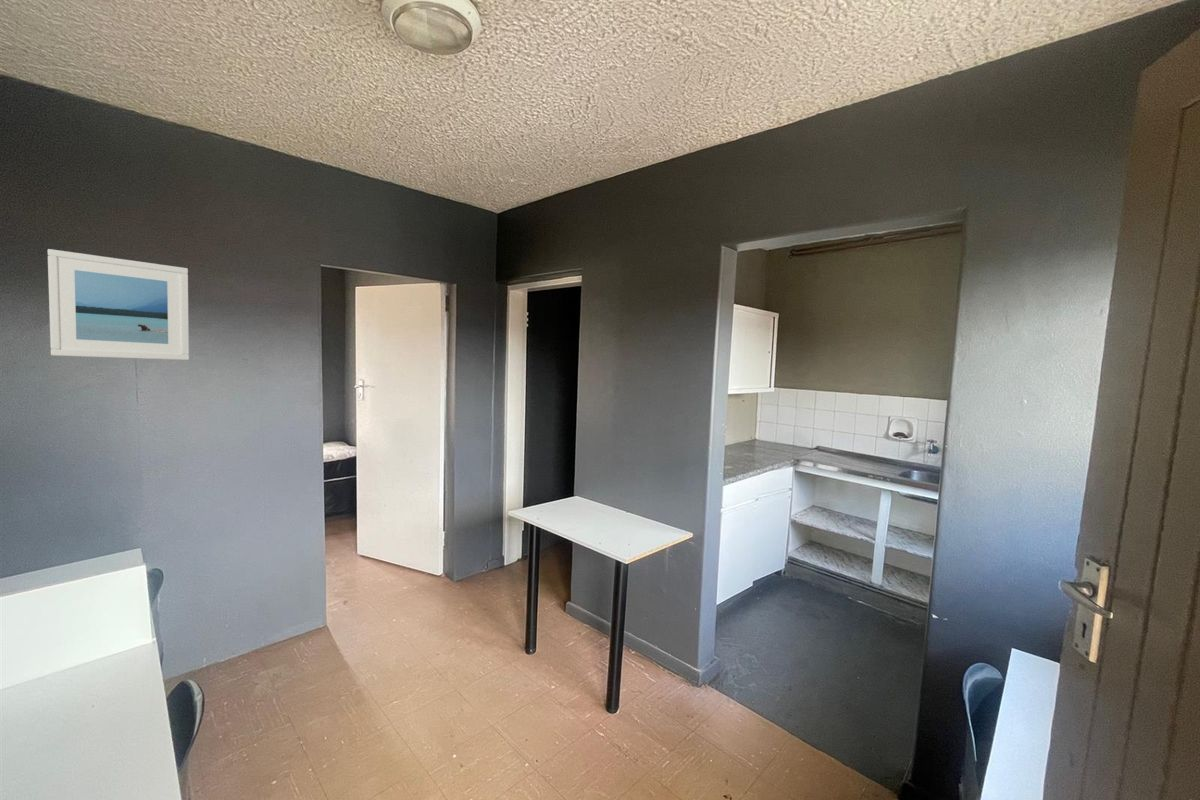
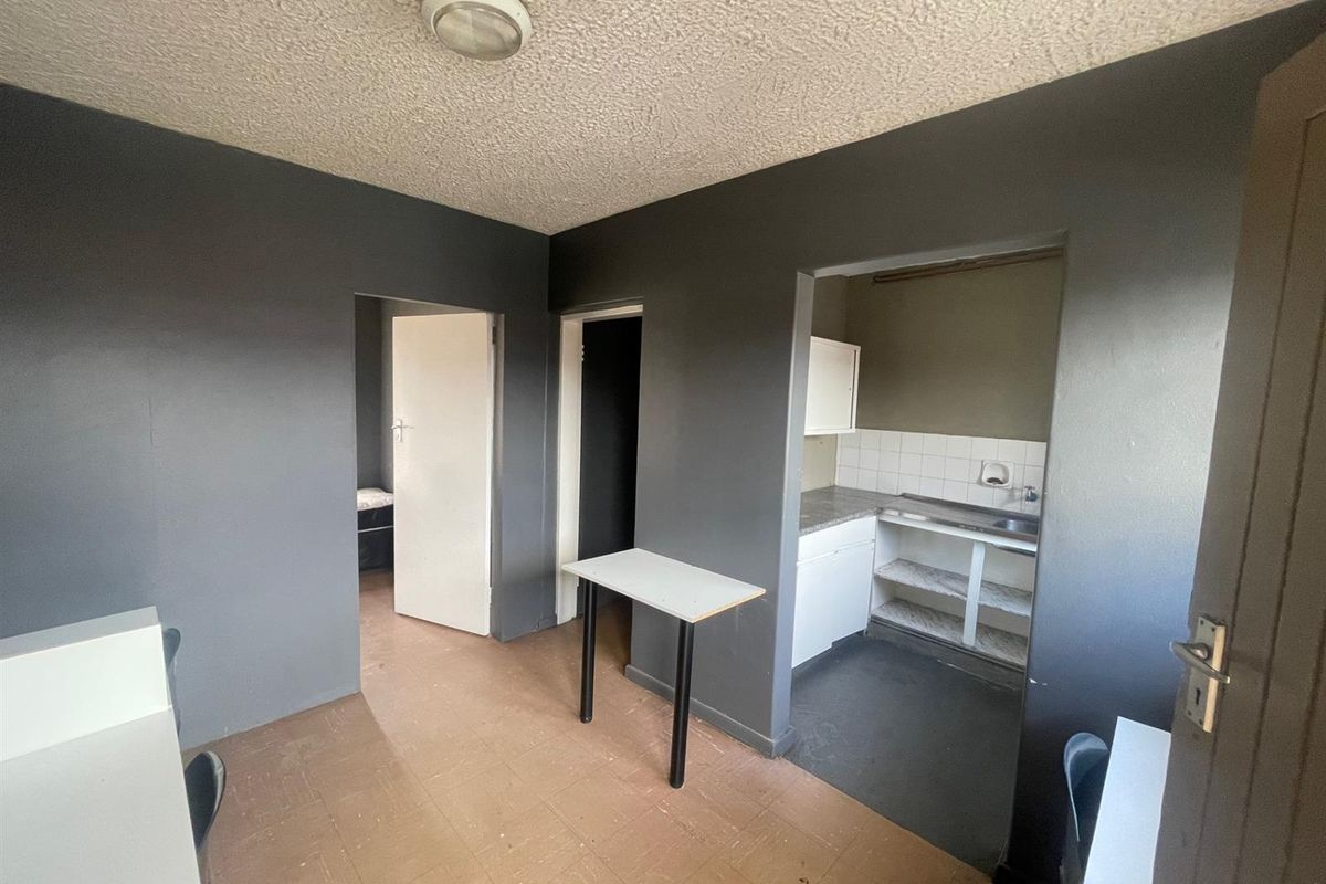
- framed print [47,248,190,361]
